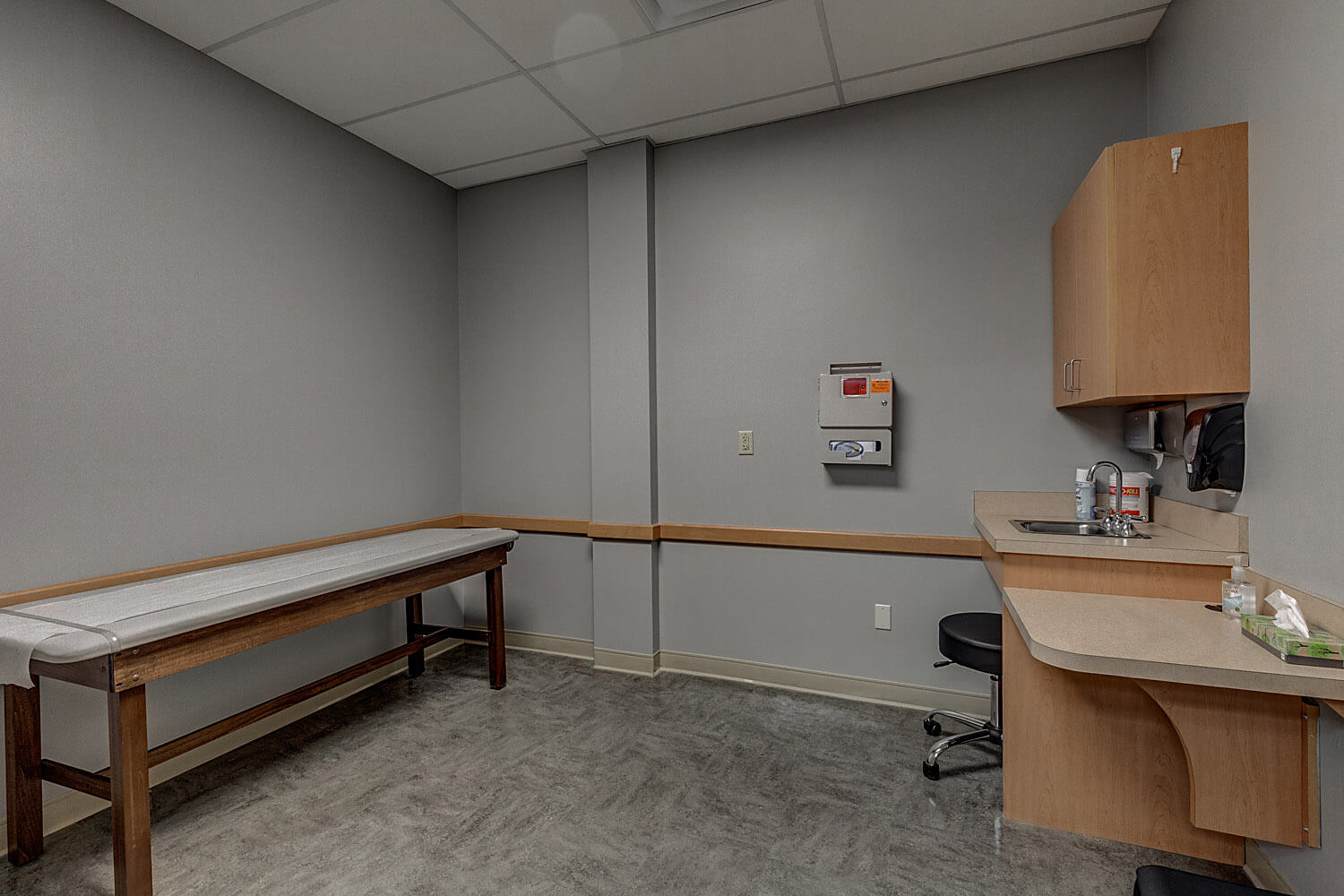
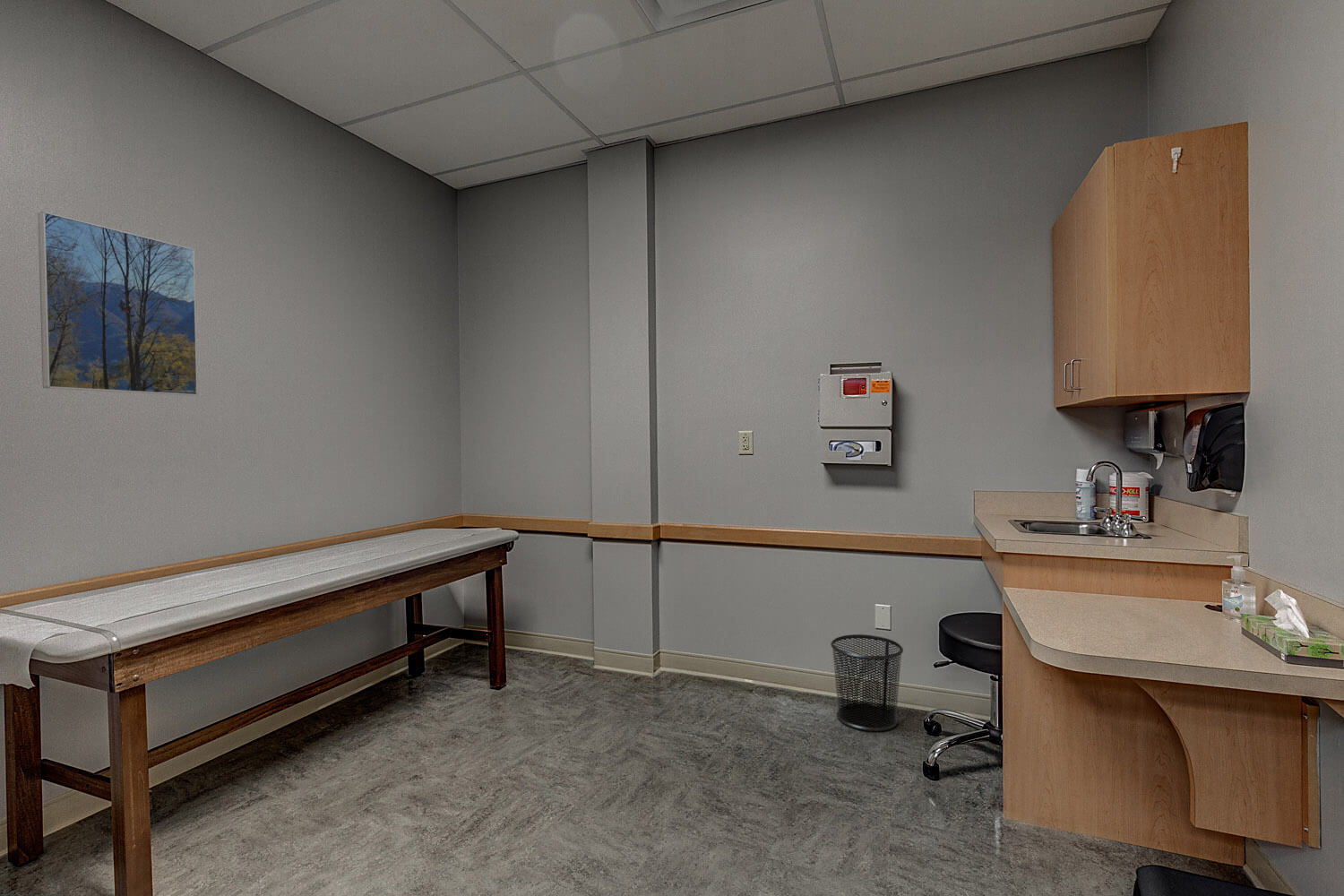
+ waste bin [830,633,904,732]
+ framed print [37,211,199,397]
